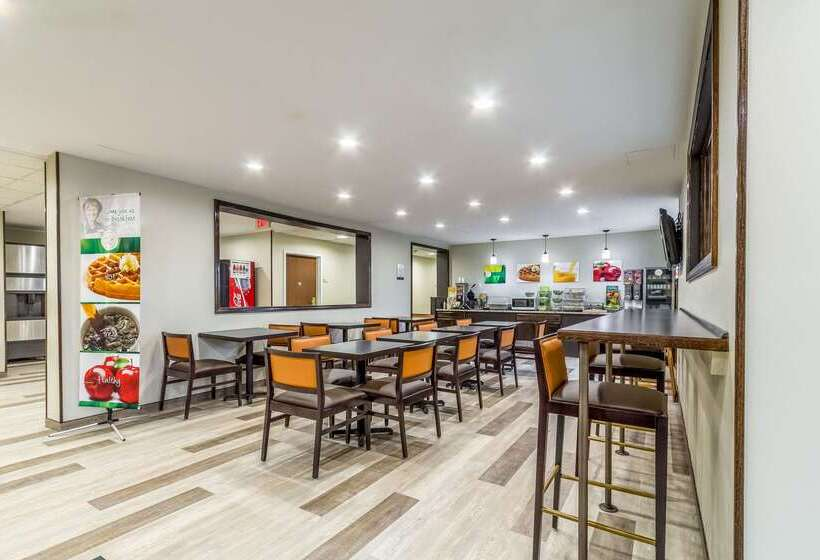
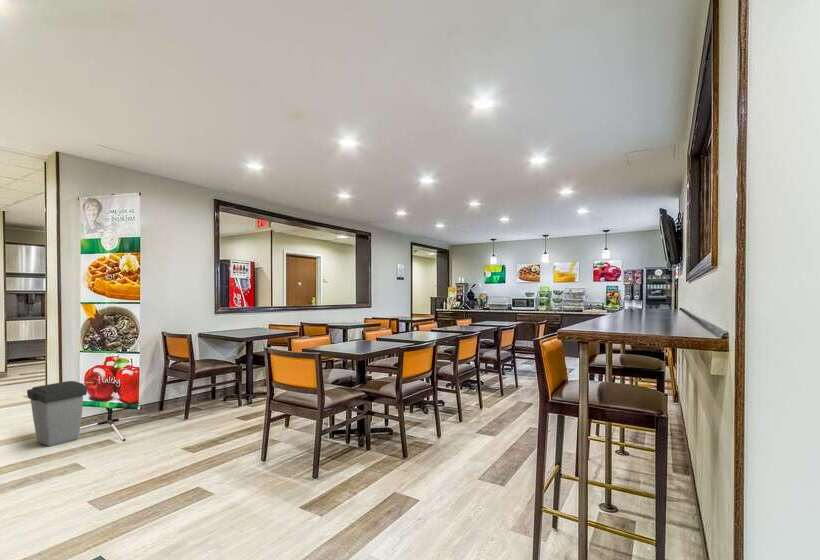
+ trash can [26,380,88,448]
